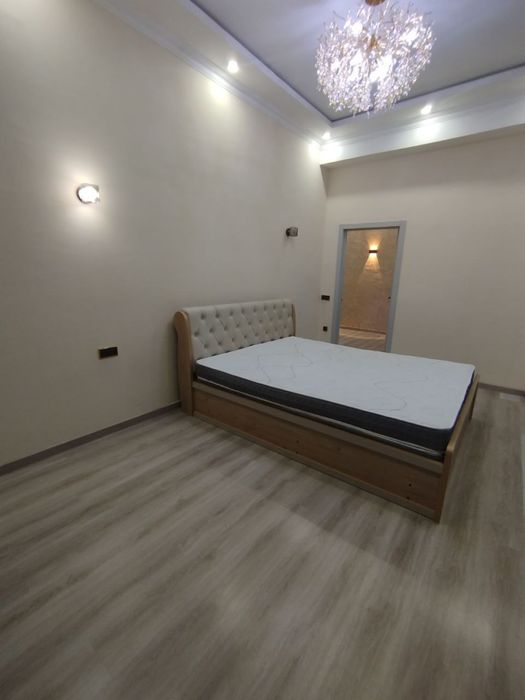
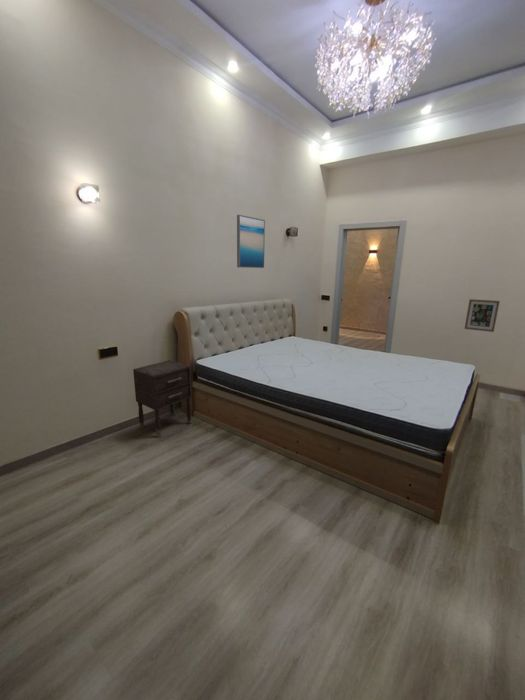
+ nightstand [132,359,193,439]
+ wall art [236,214,266,269]
+ wall art [464,298,501,333]
